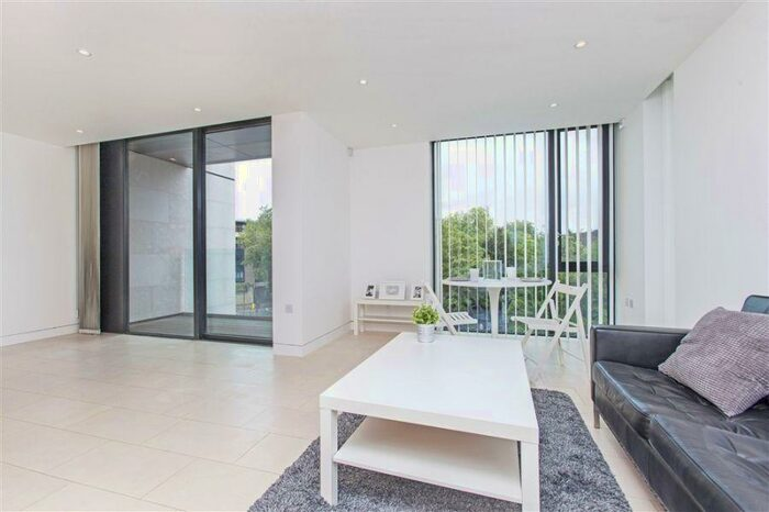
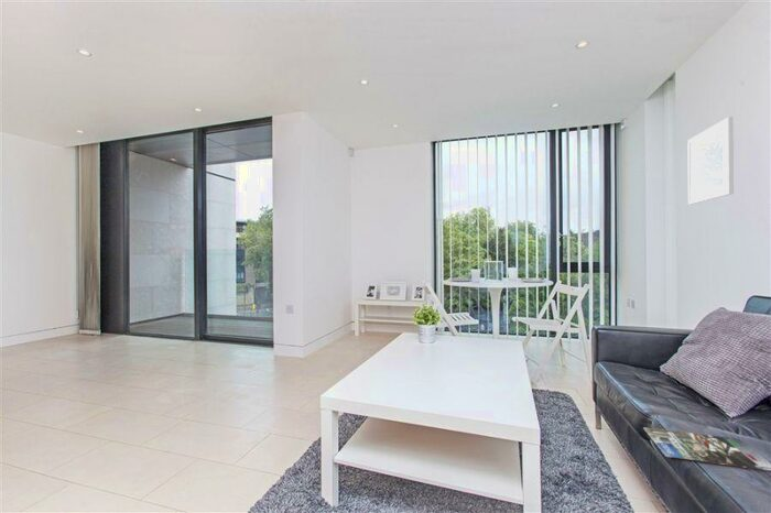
+ magazine [642,426,771,472]
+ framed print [686,116,735,206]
